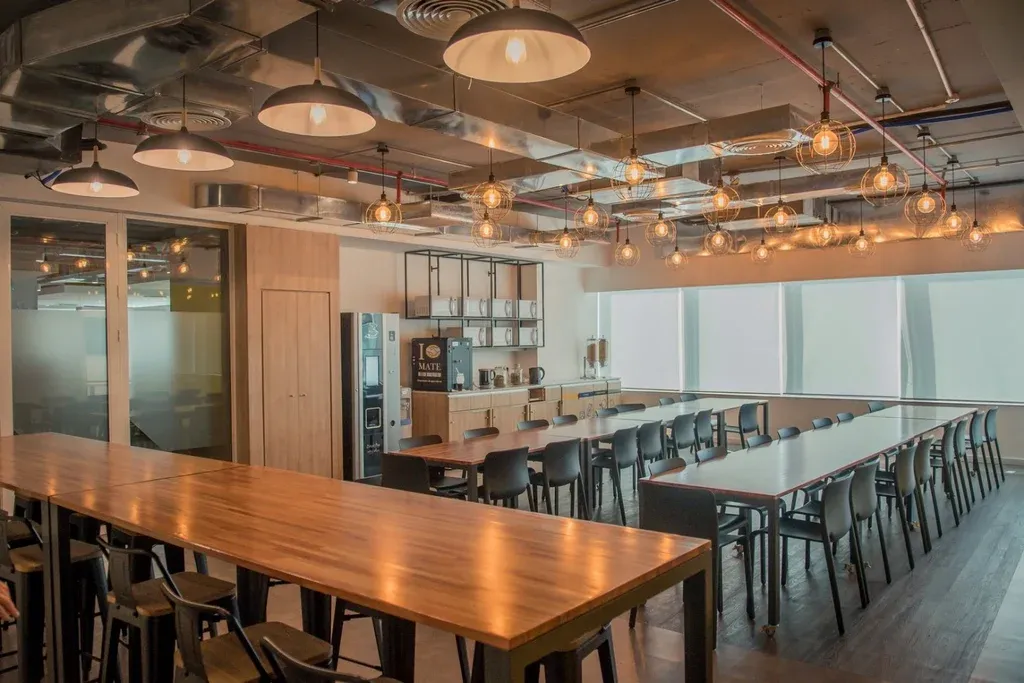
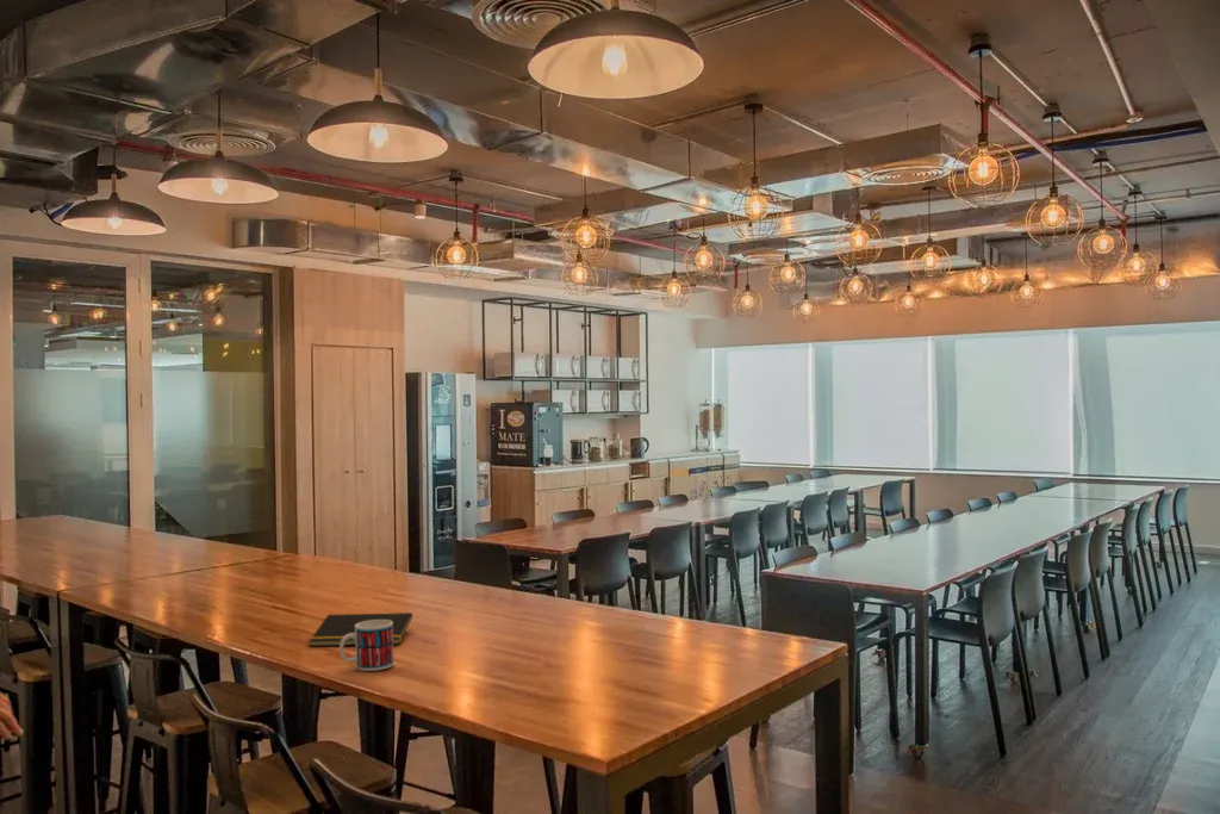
+ mug [338,620,396,672]
+ notepad [309,611,413,647]
